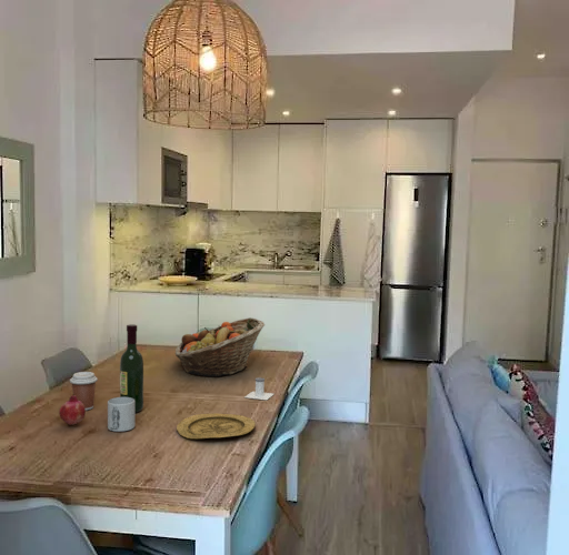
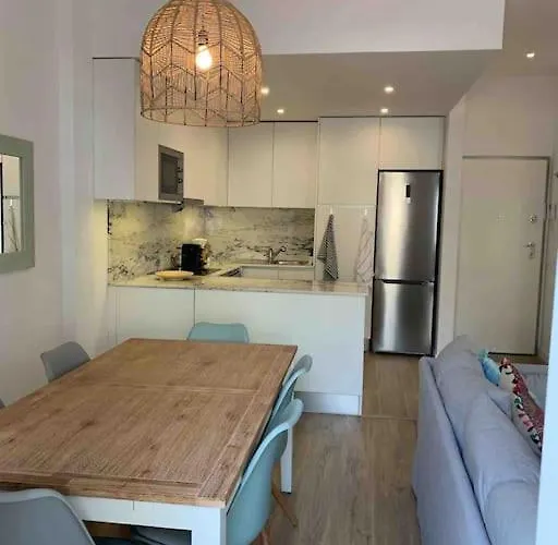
- mug [107,396,136,433]
- salt shaker [243,376,274,401]
- wine bottle [119,323,144,413]
- coffee cup [69,371,99,411]
- plate [176,412,257,440]
- fruit basket [174,316,266,379]
- fruit [58,394,87,426]
